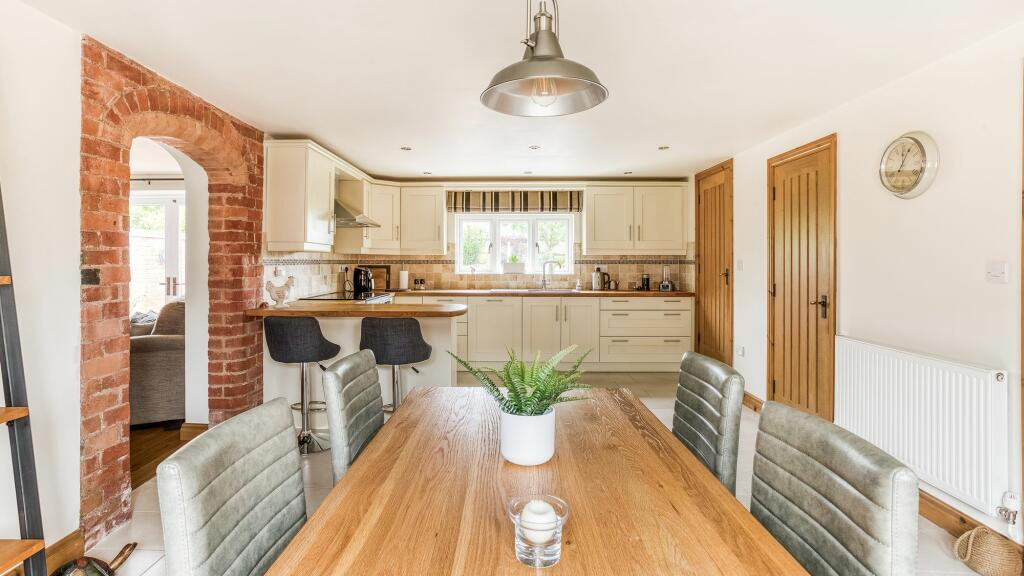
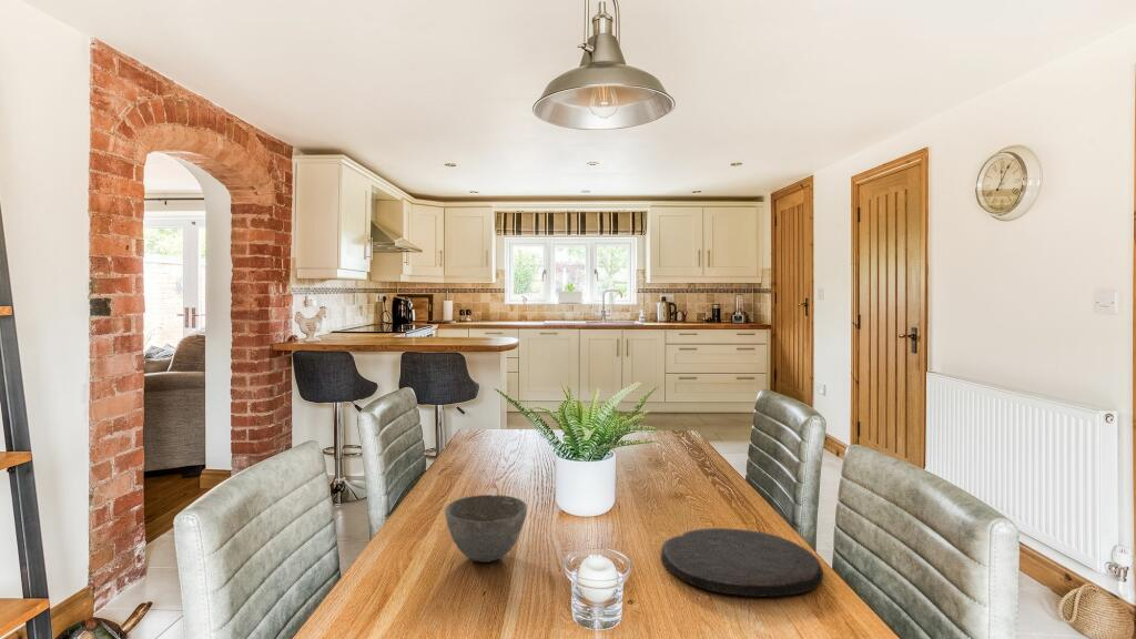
+ plate [660,527,824,598]
+ bowl [444,494,528,564]
